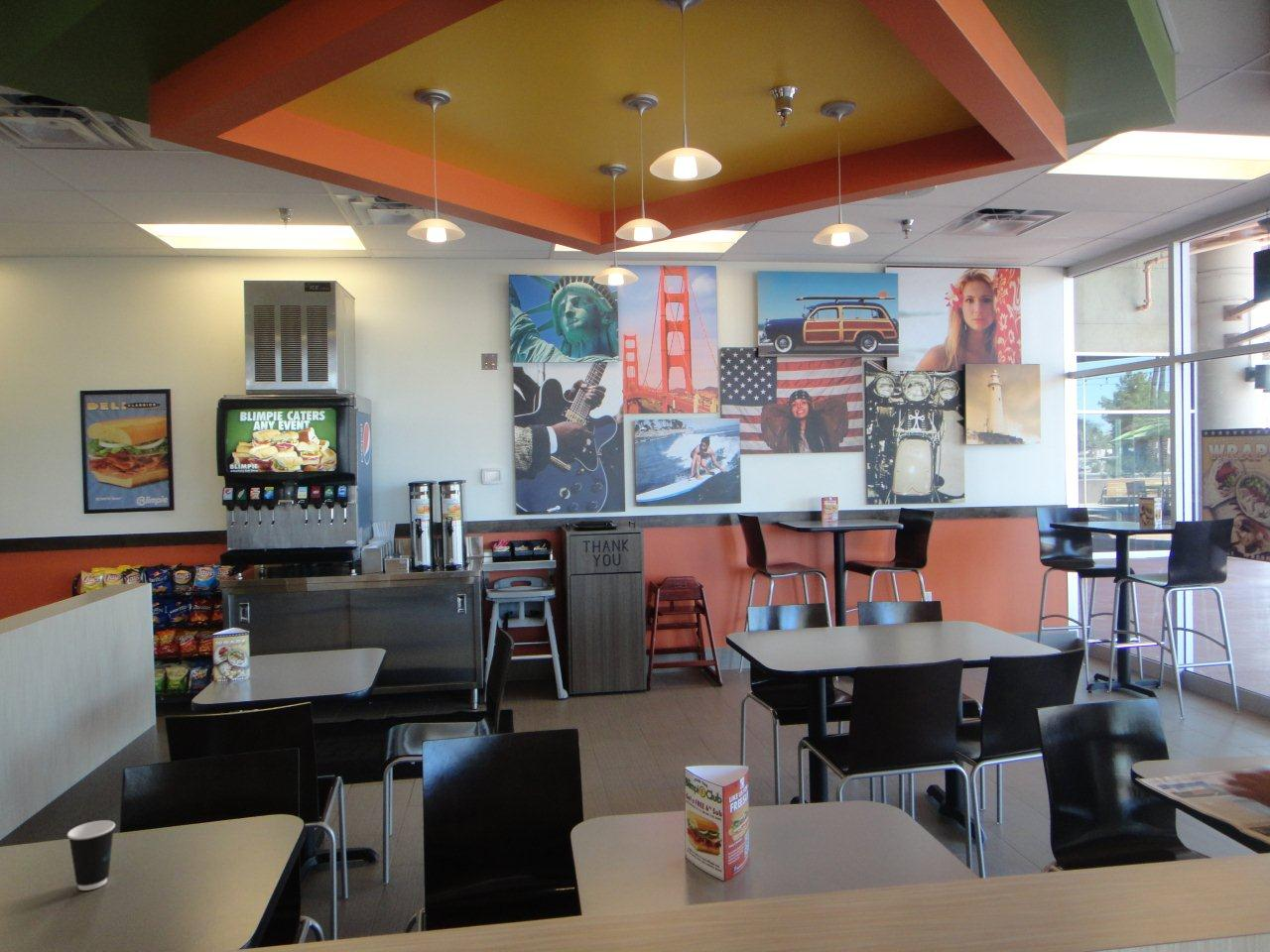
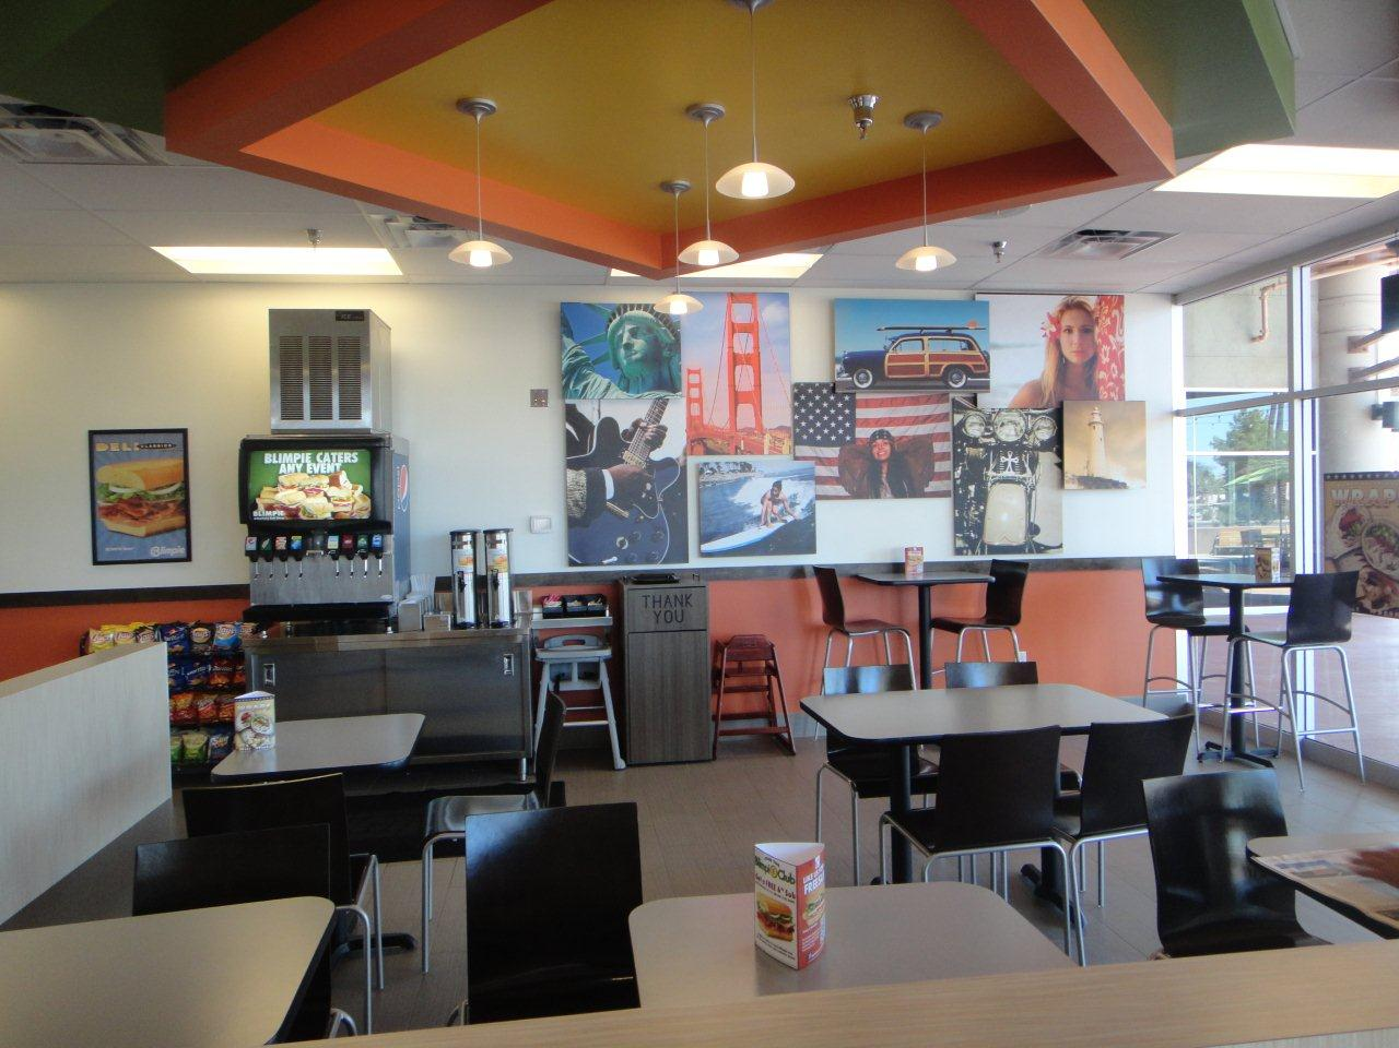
- dixie cup [66,819,116,892]
